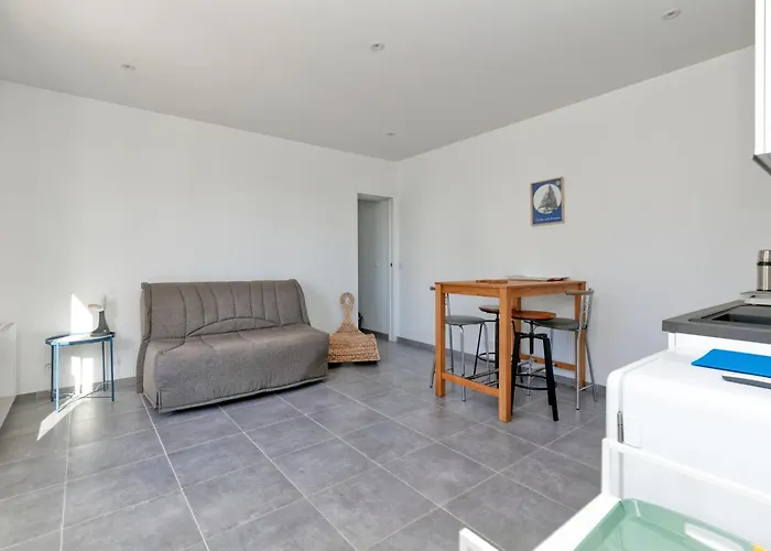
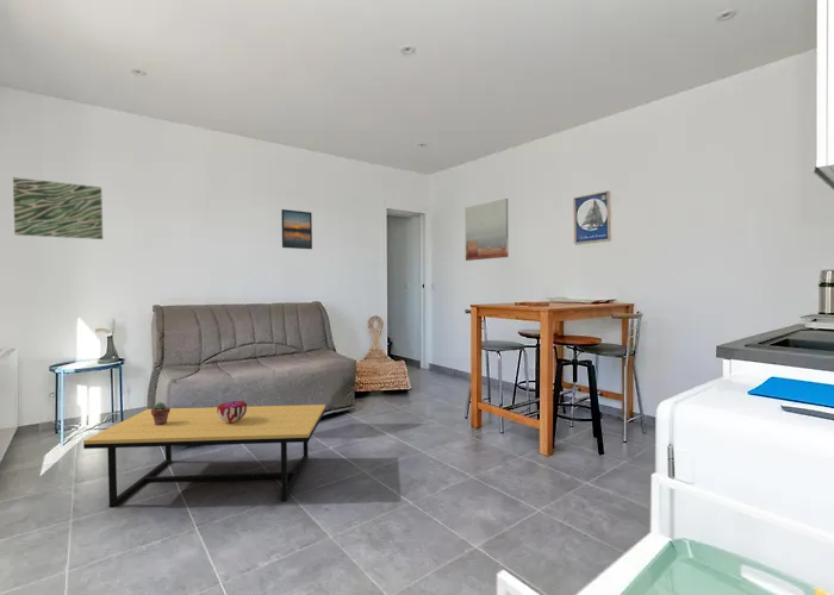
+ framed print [280,208,313,250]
+ decorative bowl [217,400,248,422]
+ potted succulent [151,401,172,426]
+ coffee table [82,403,326,508]
+ wall art [12,176,104,240]
+ wall art [465,198,510,262]
